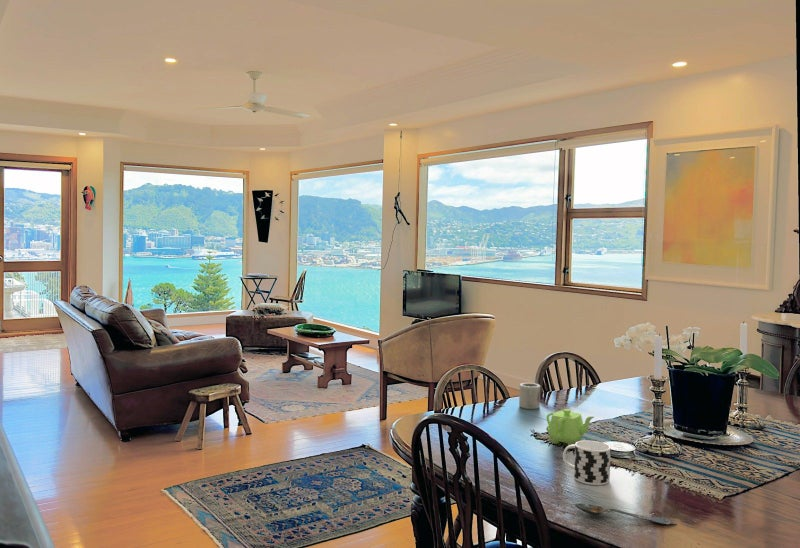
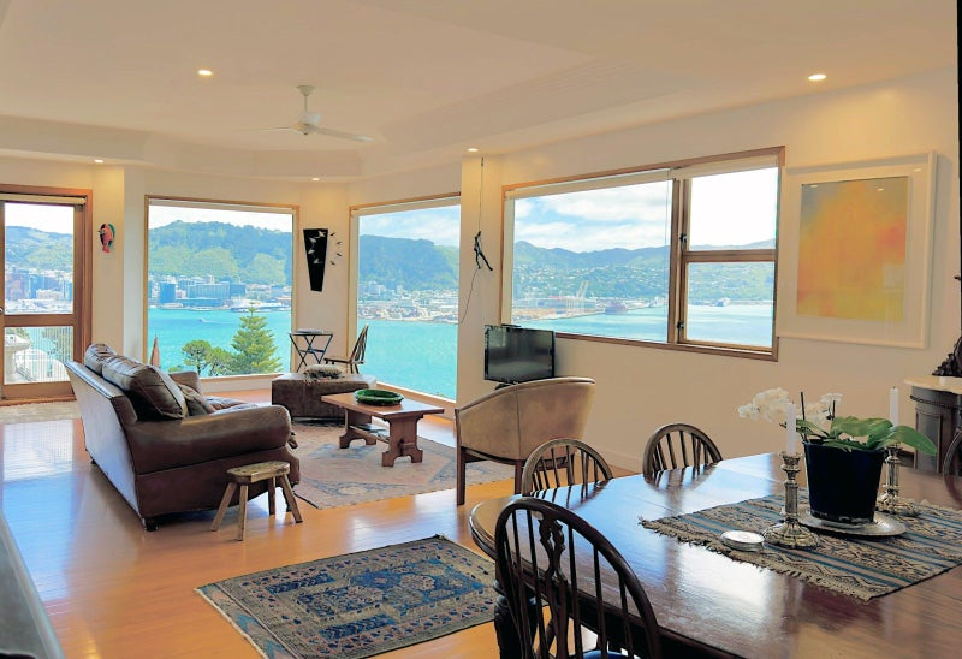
- cup [562,440,612,486]
- cup [518,382,541,410]
- teapot [545,408,595,446]
- spoon [574,503,677,526]
